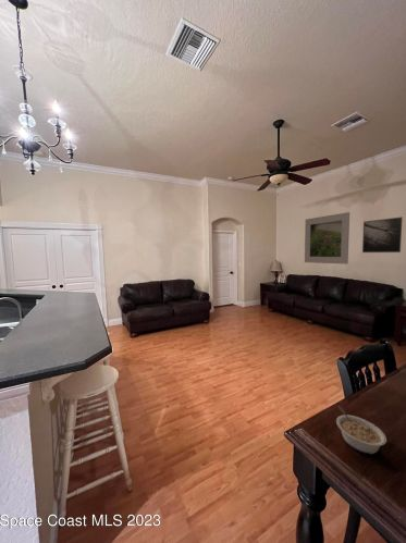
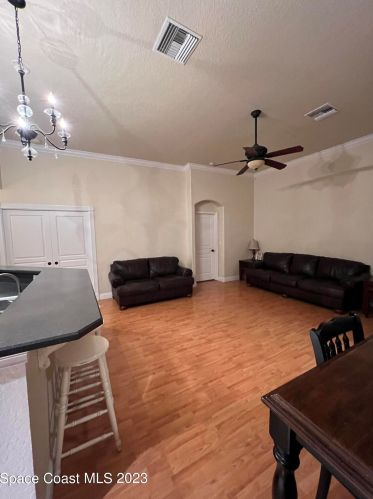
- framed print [361,217,404,254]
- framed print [304,211,350,266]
- legume [335,406,387,455]
